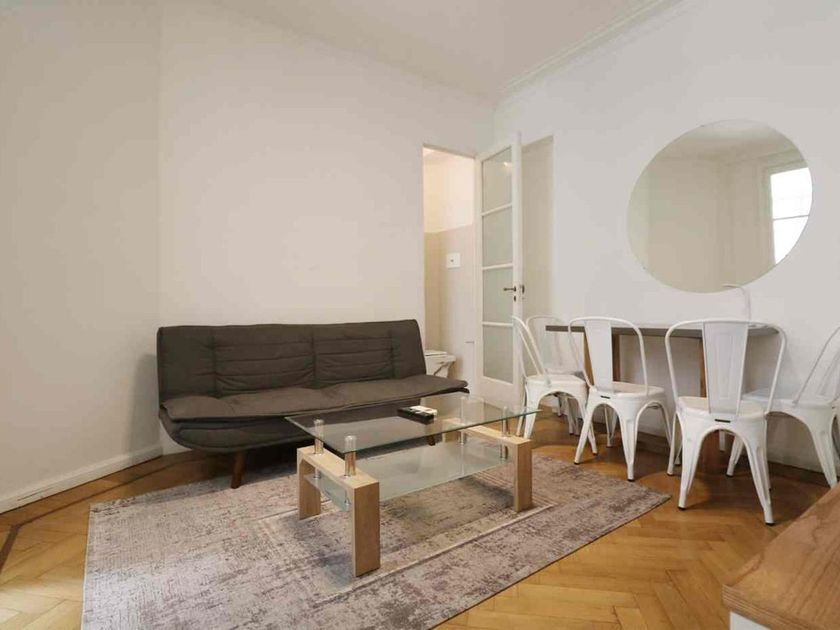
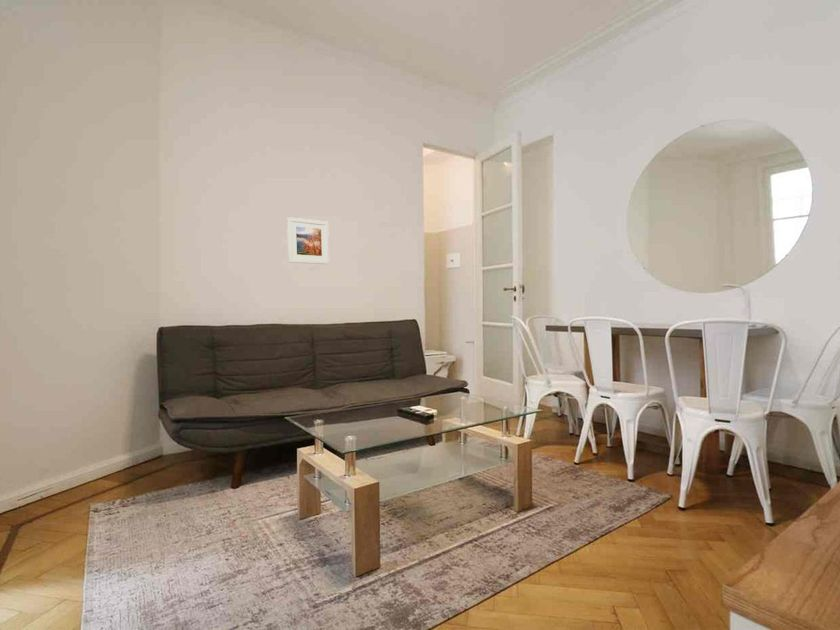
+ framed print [286,216,330,265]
